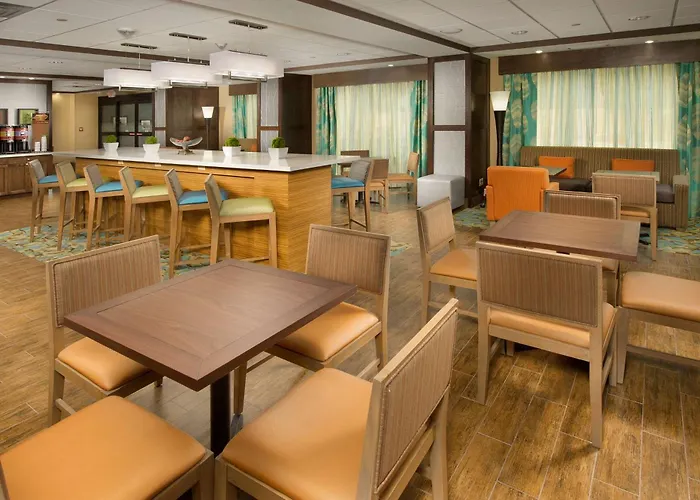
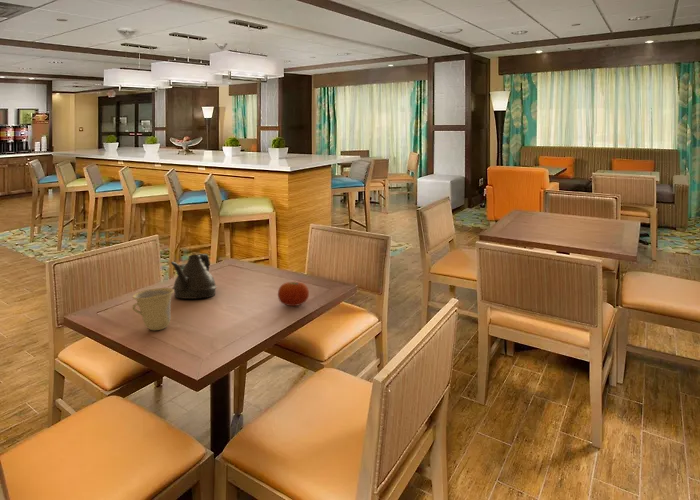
+ fruit [277,281,310,307]
+ teapot [170,253,218,300]
+ cup [131,287,174,331]
